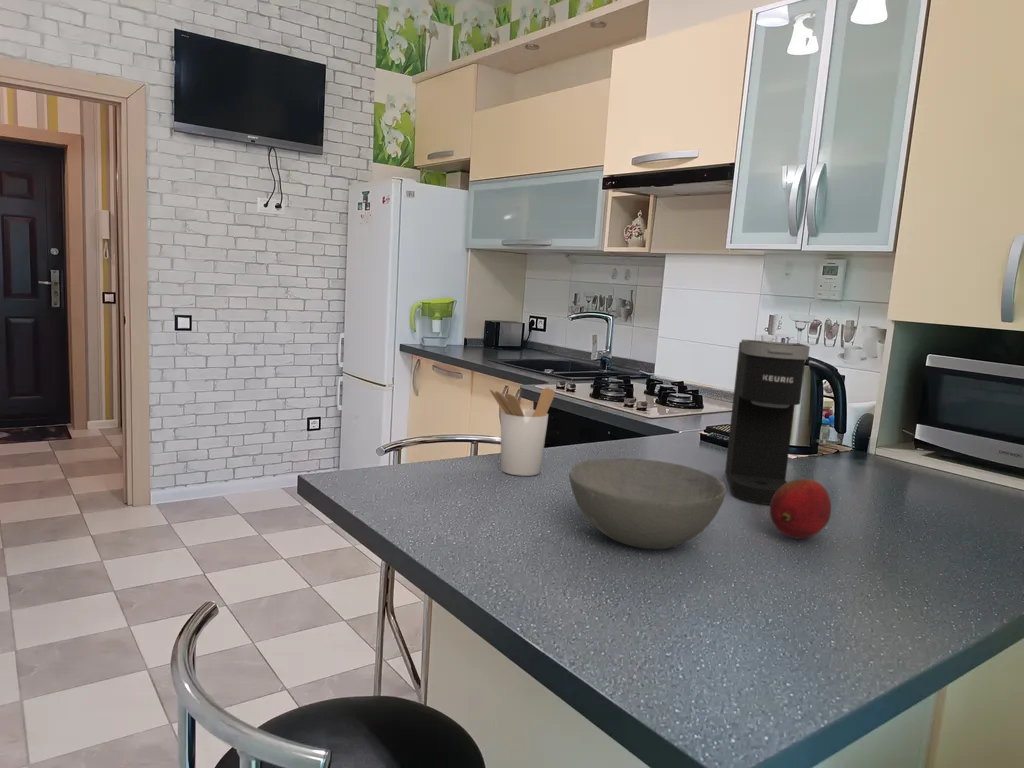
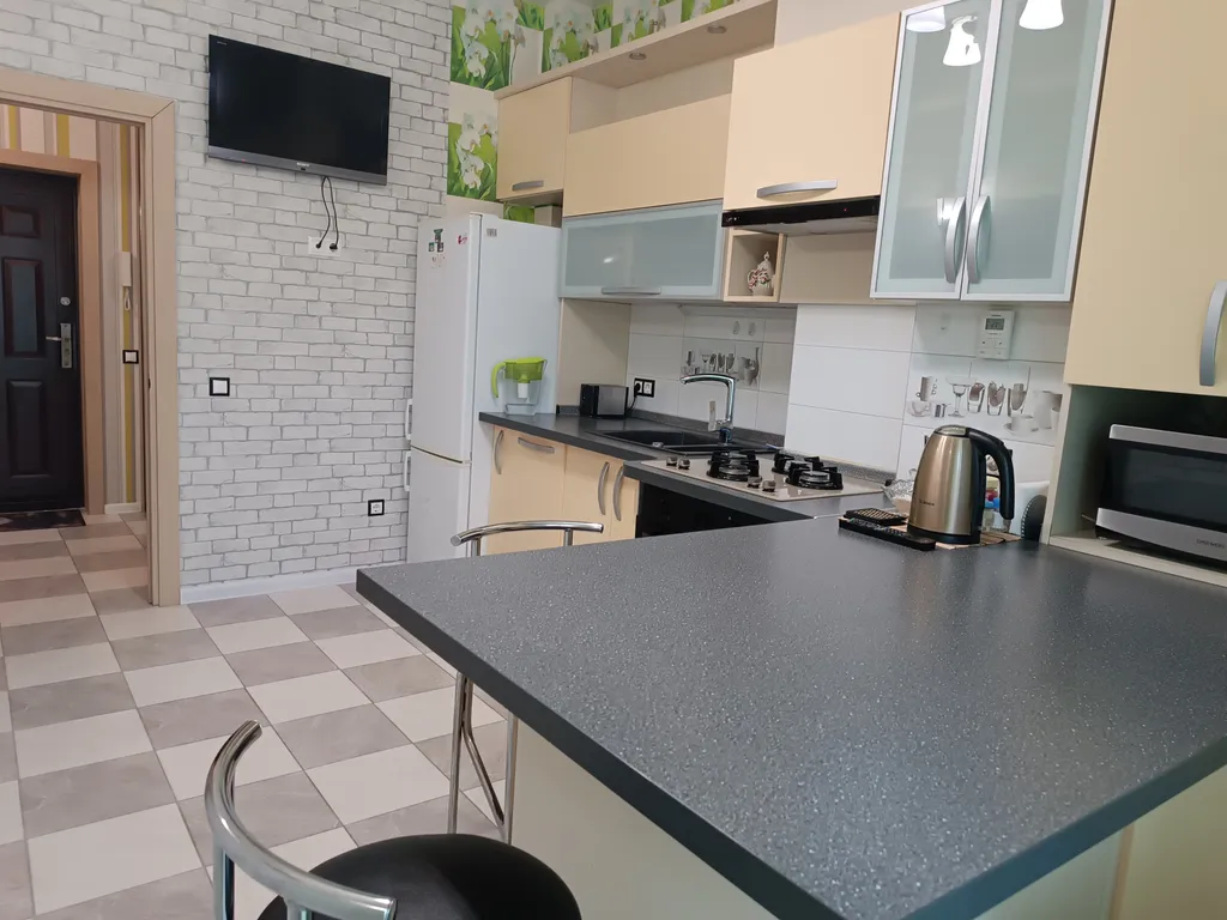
- fruit [769,478,832,540]
- coffee maker [724,338,811,505]
- bowl [568,457,727,550]
- utensil holder [489,387,556,477]
